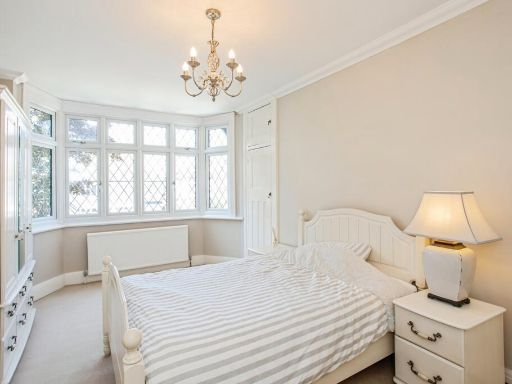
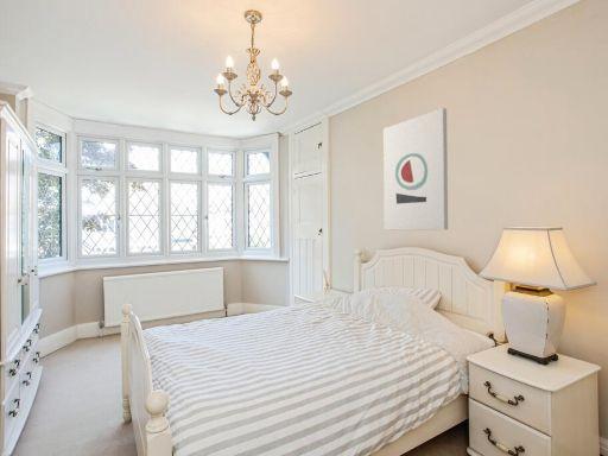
+ wall art [382,107,449,232]
